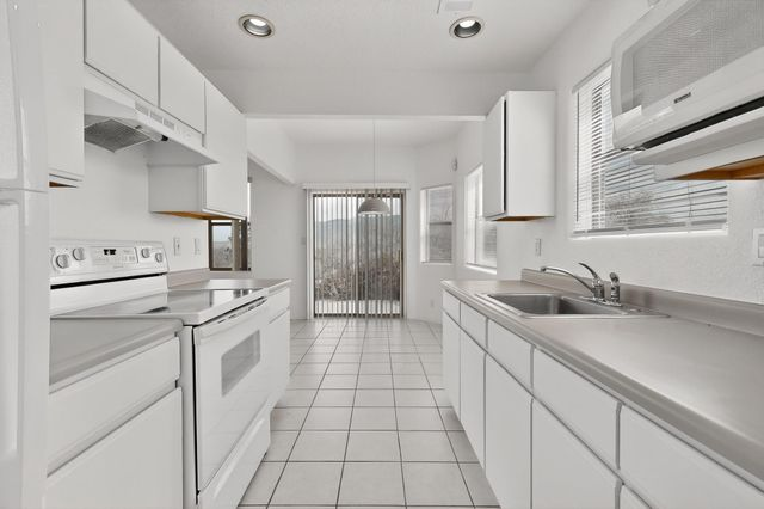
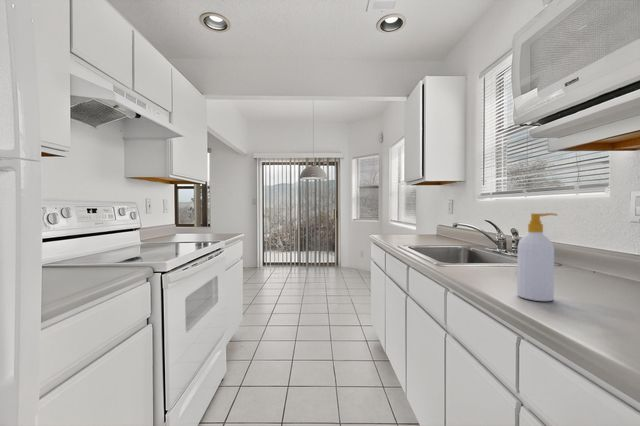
+ soap bottle [516,212,559,302]
